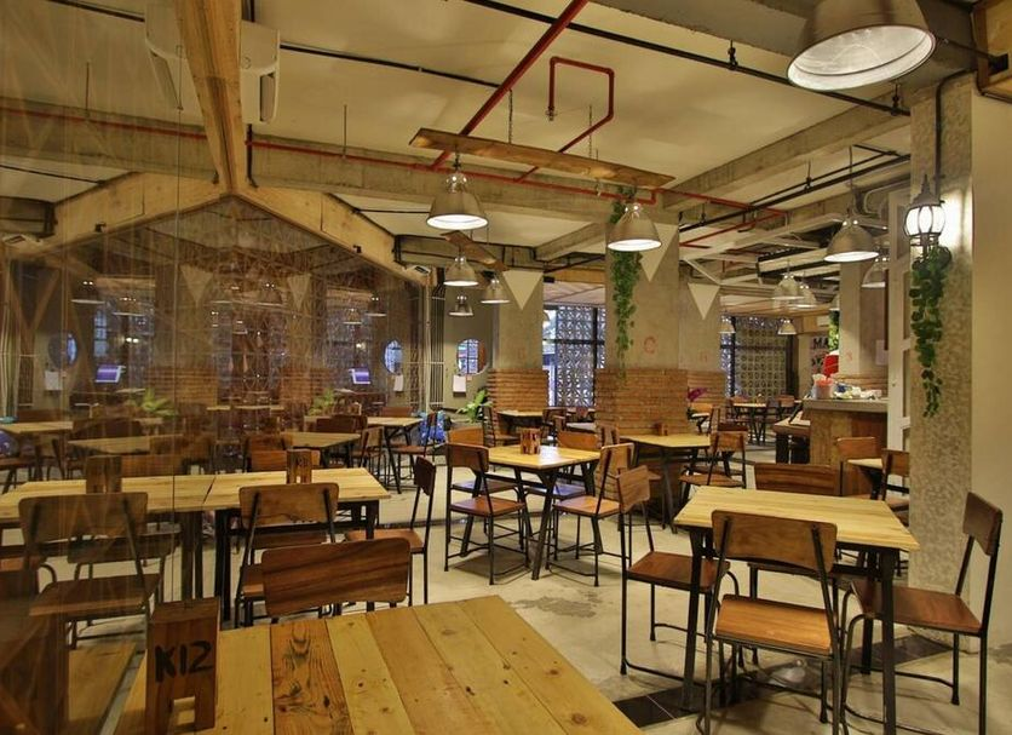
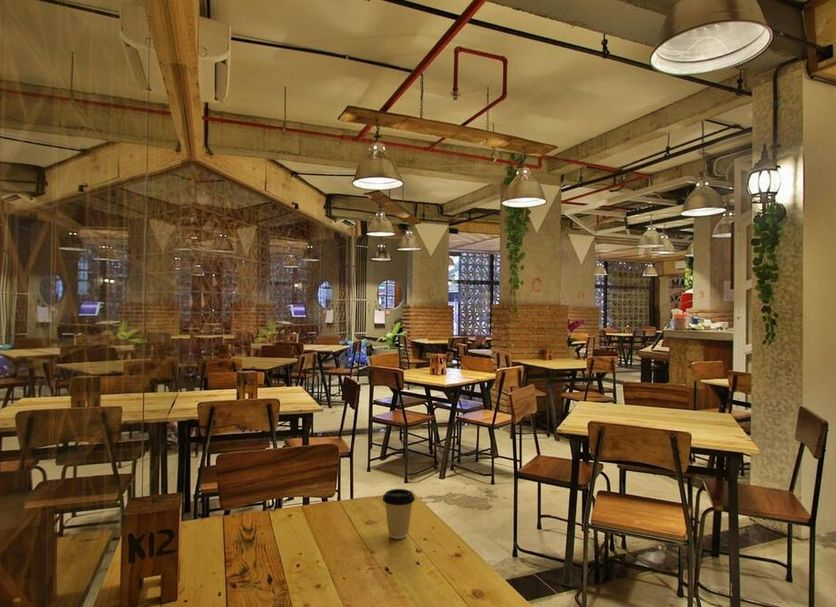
+ coffee cup [382,488,416,540]
